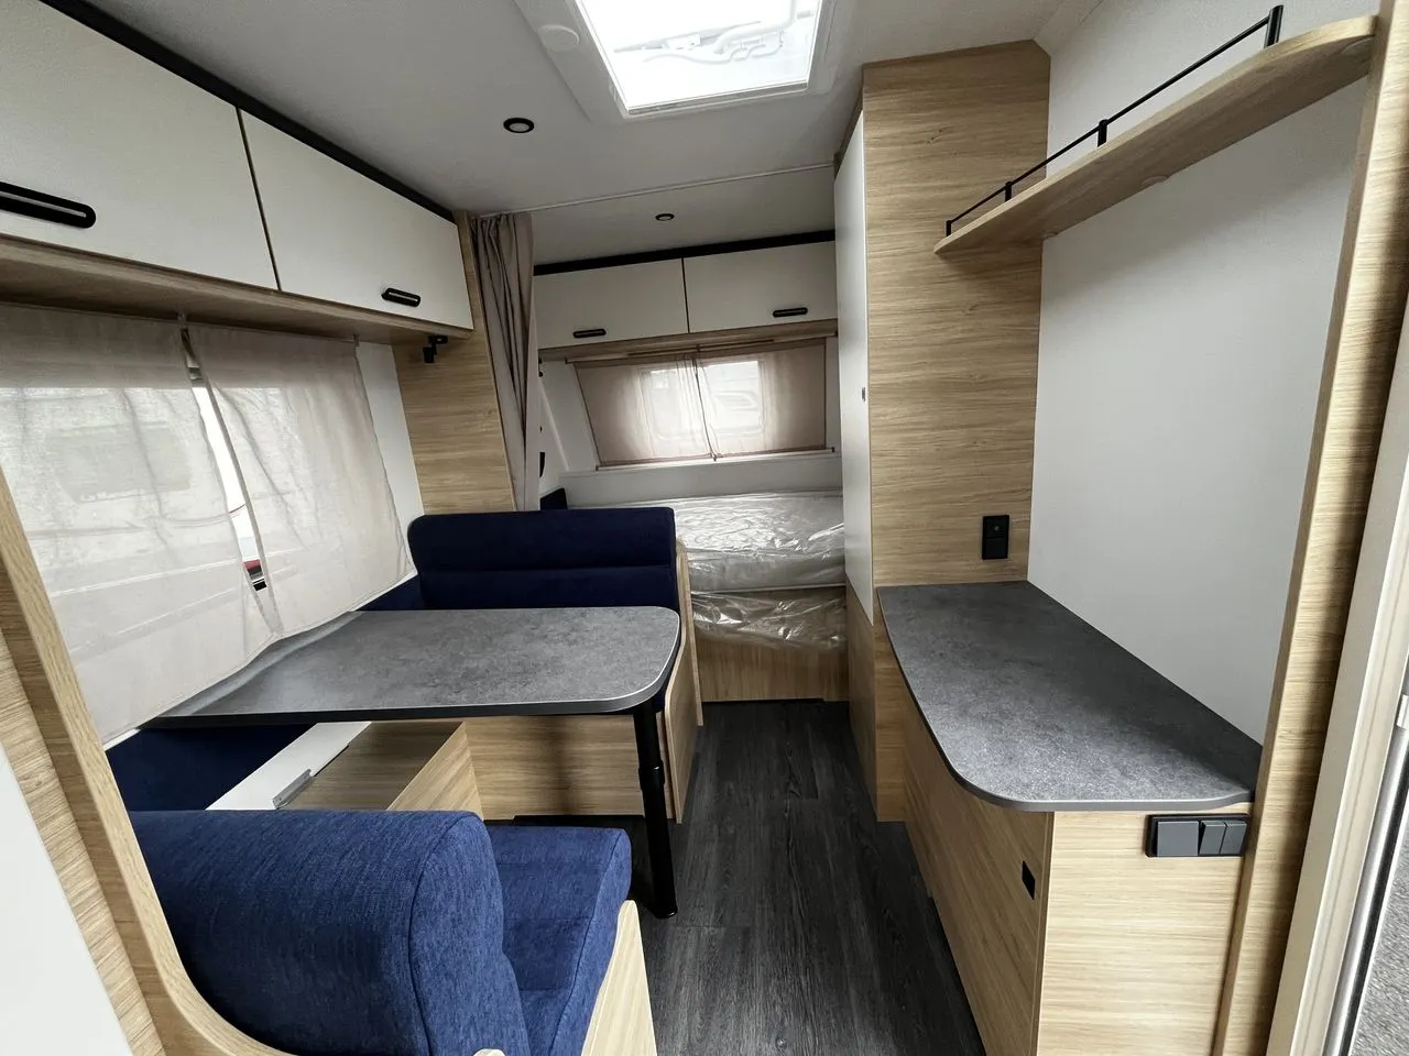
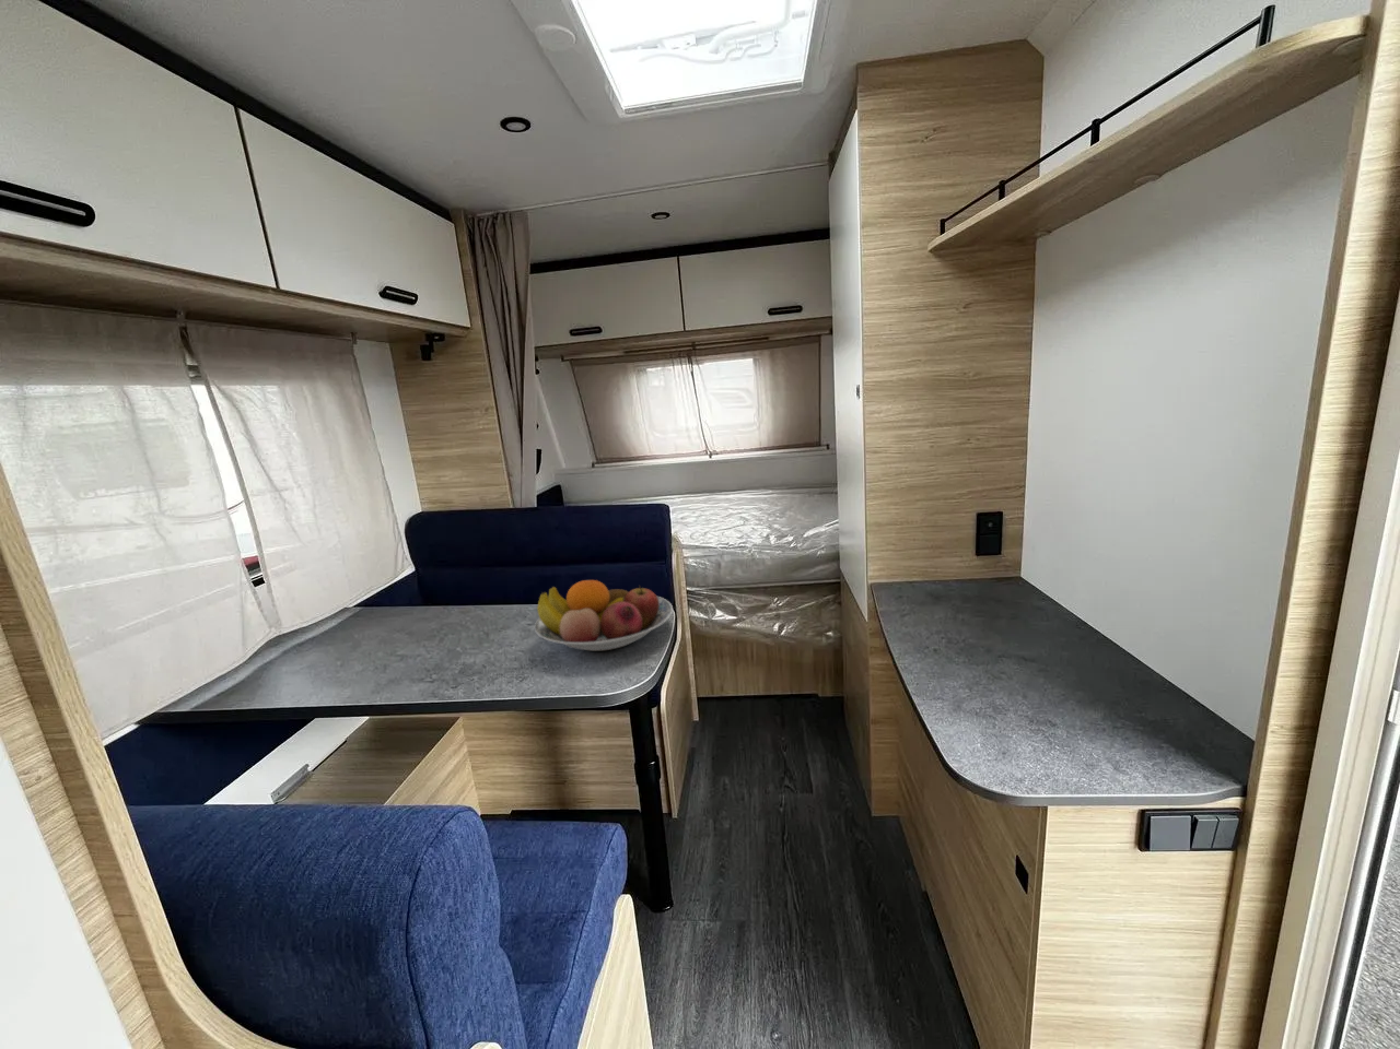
+ fruit bowl [534,580,674,652]
